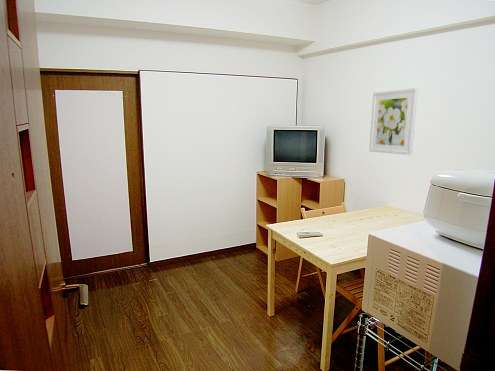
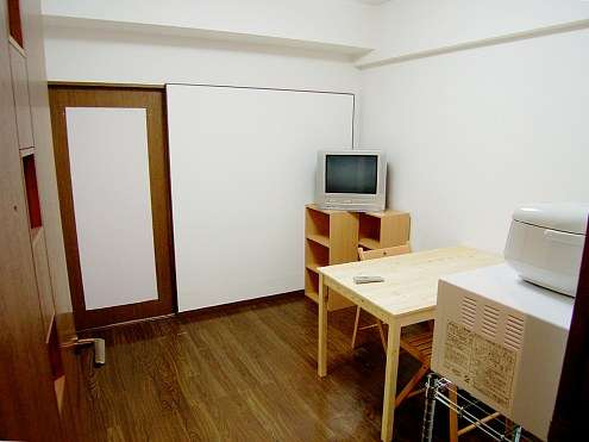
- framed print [368,87,419,156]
